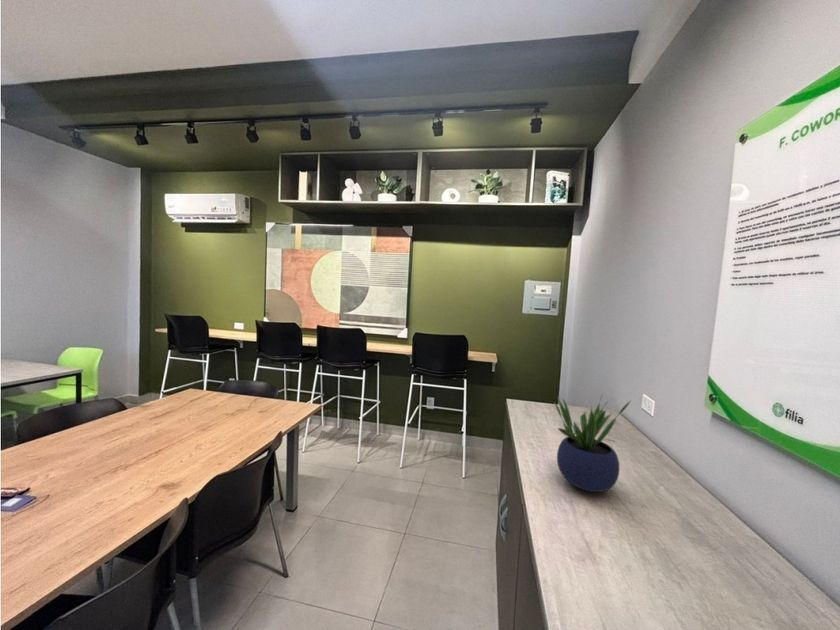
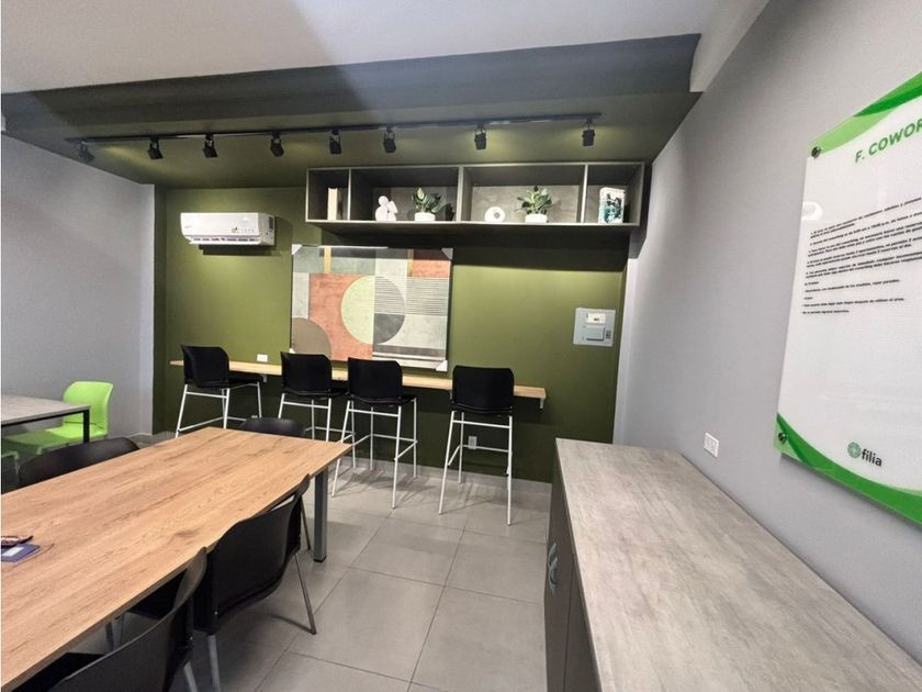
- potted plant [552,392,631,493]
